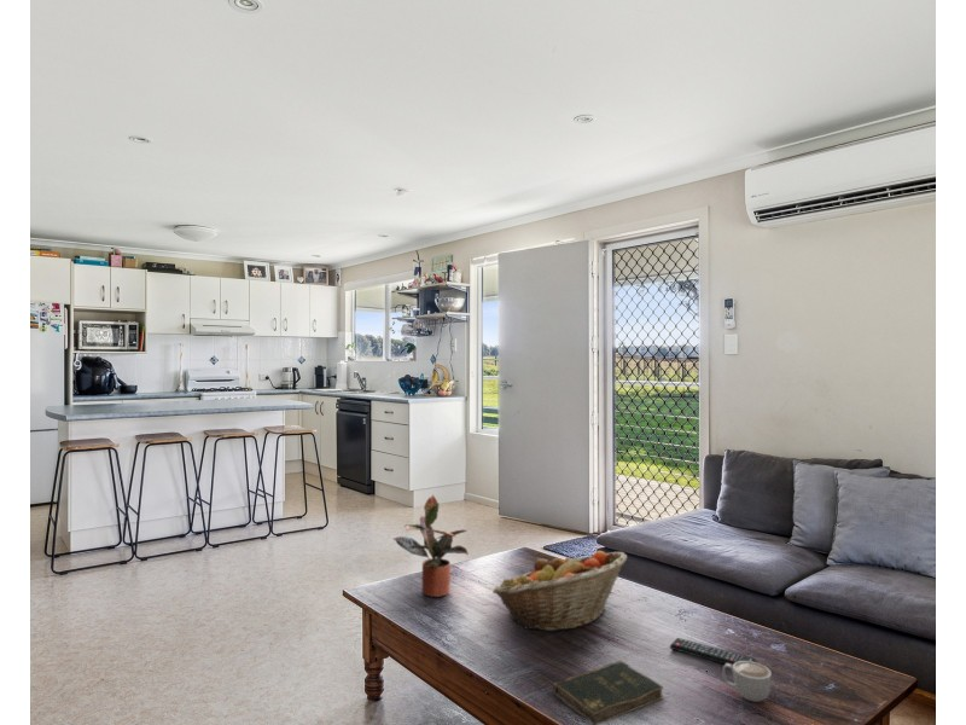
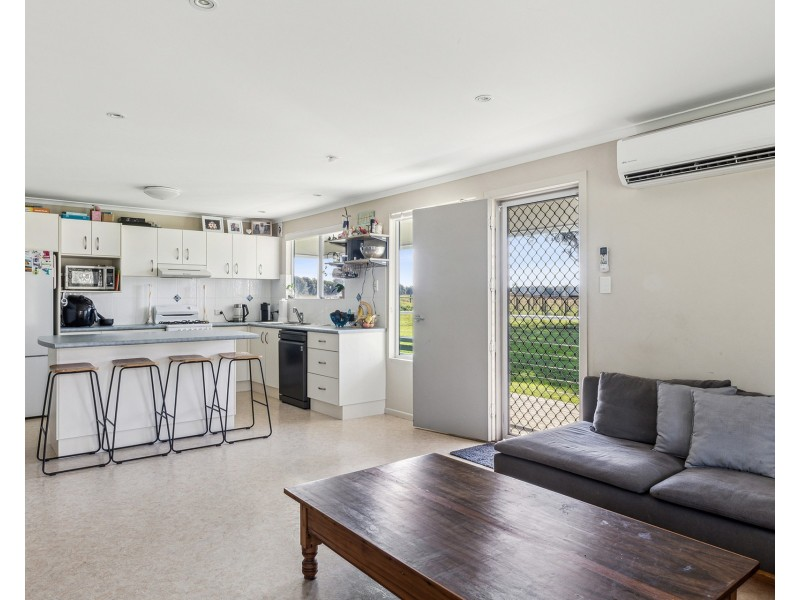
- potted plant [392,494,470,598]
- bible [552,660,665,725]
- mug [721,661,773,703]
- remote control [669,637,757,665]
- fruit basket [491,550,628,632]
